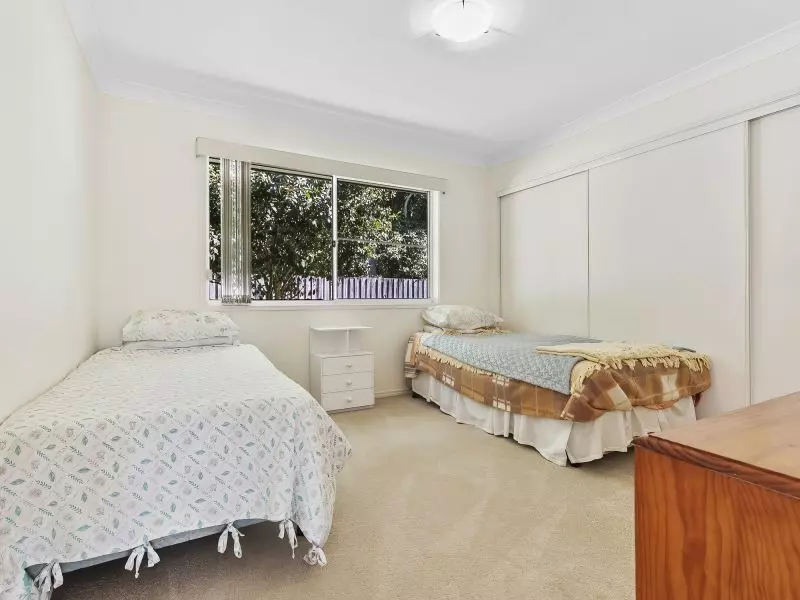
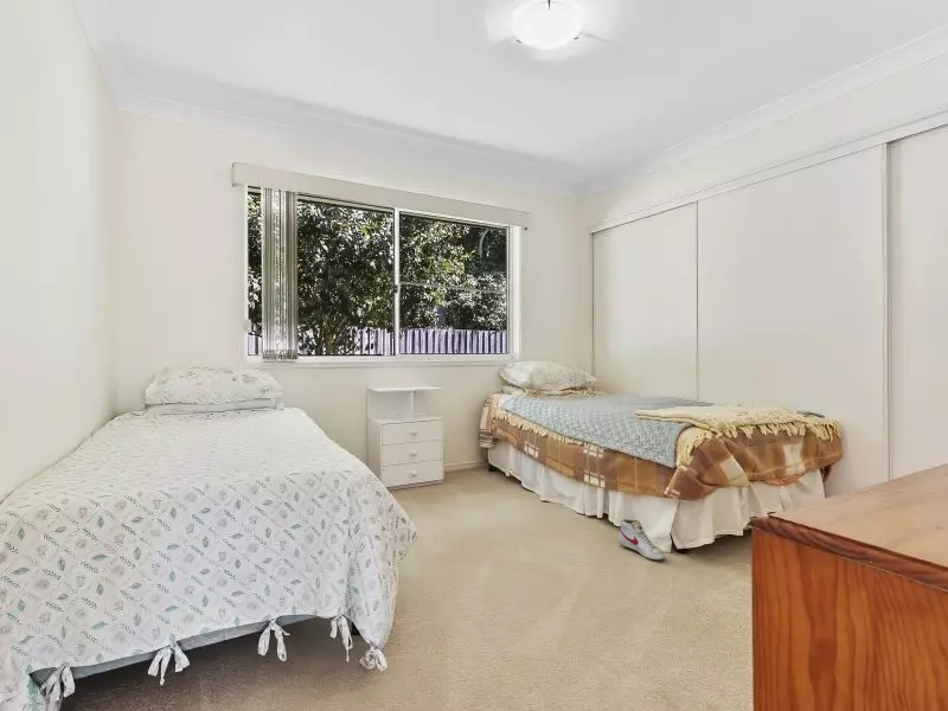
+ shoe [617,518,666,561]
